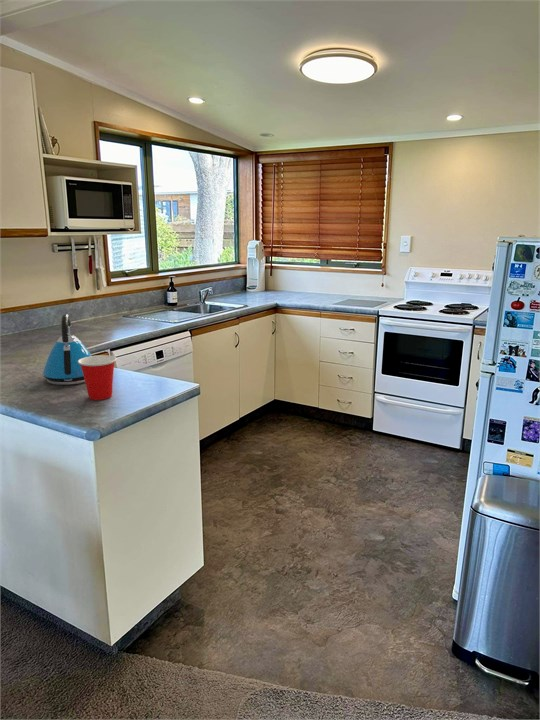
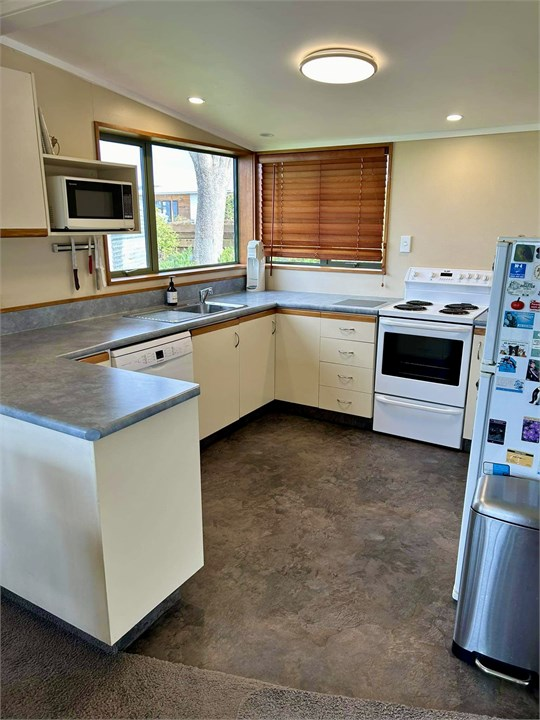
- kettle [42,313,92,386]
- cup [78,354,118,401]
